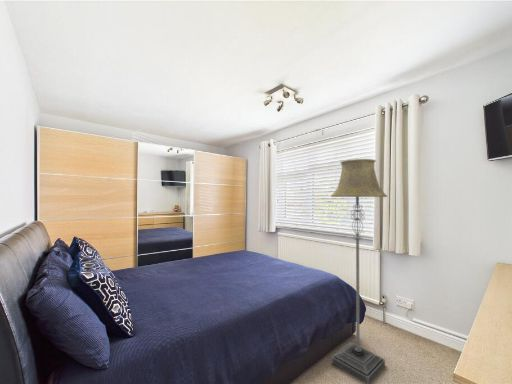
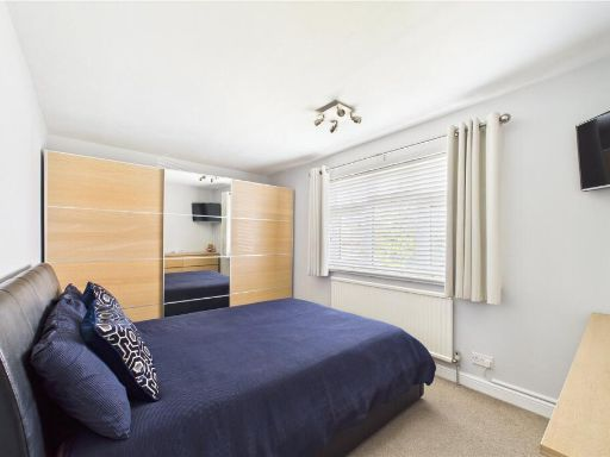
- floor lamp [330,158,388,384]
